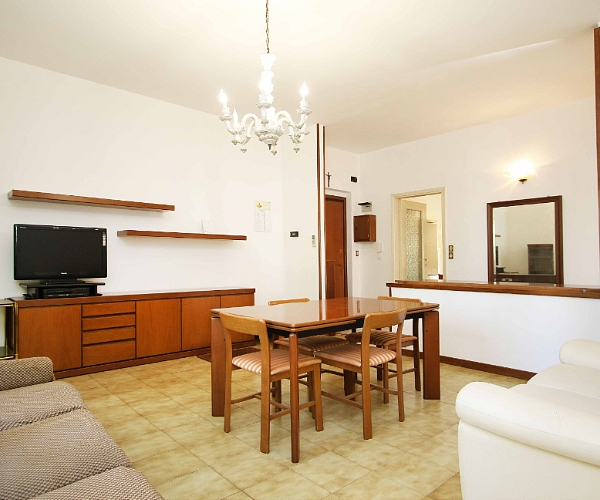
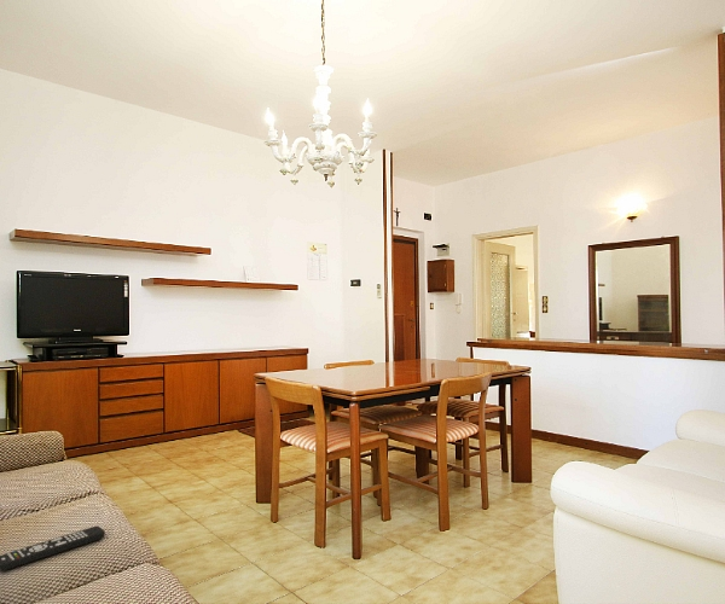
+ remote control [0,525,106,573]
